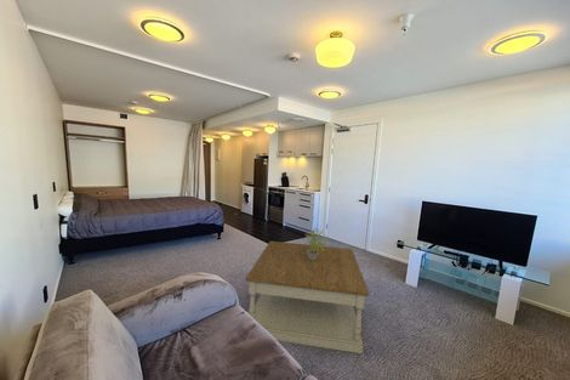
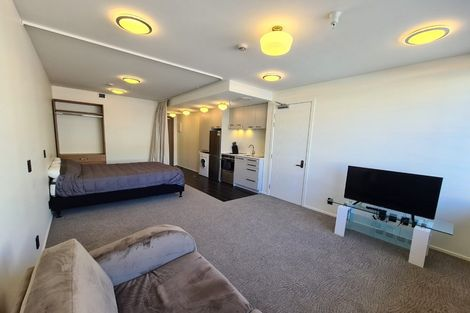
- coffee table [245,240,370,355]
- potted plant [302,228,330,260]
